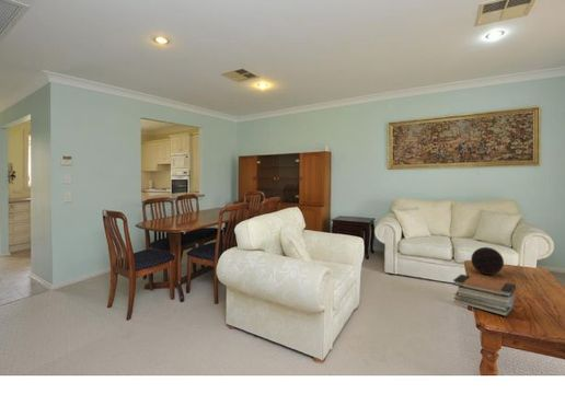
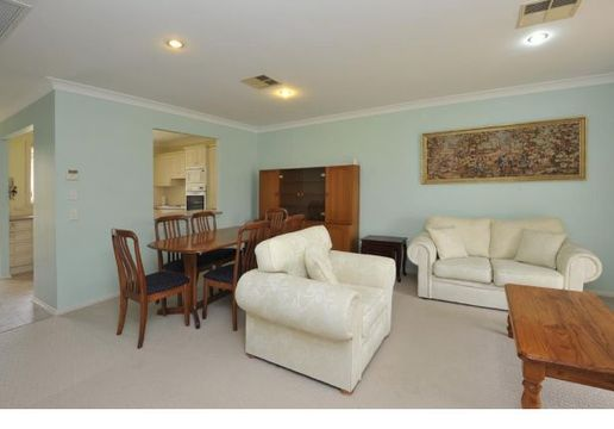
- decorative orb [470,246,505,276]
- book stack [452,274,517,317]
